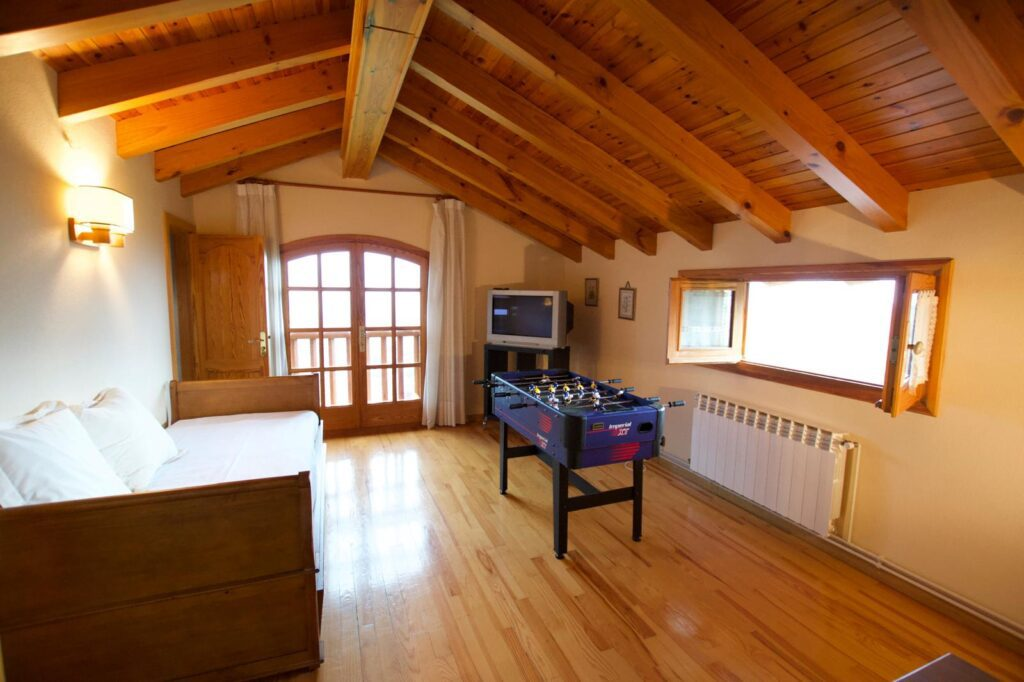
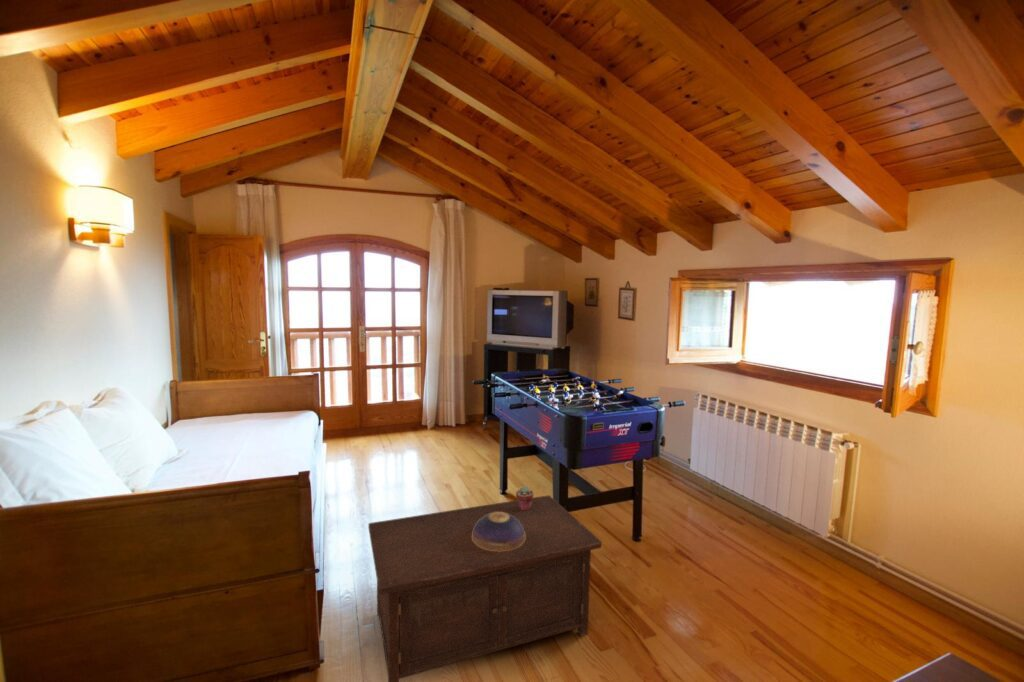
+ decorative bowl [472,512,526,552]
+ cabinet [367,494,603,682]
+ potted succulent [515,485,534,511]
